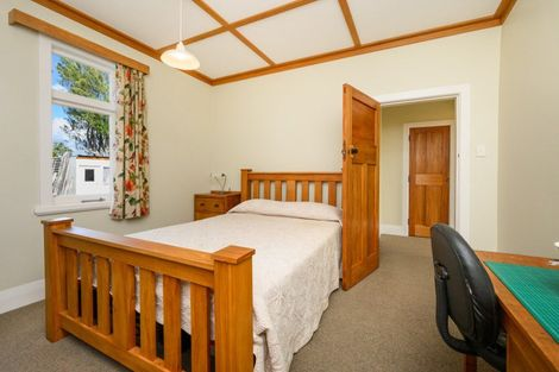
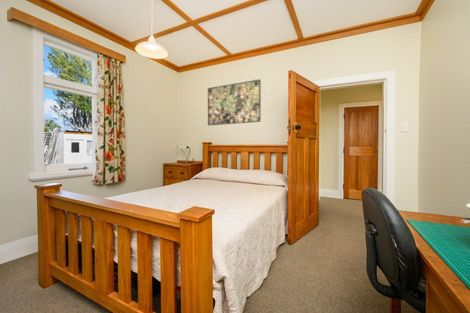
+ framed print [207,78,262,126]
